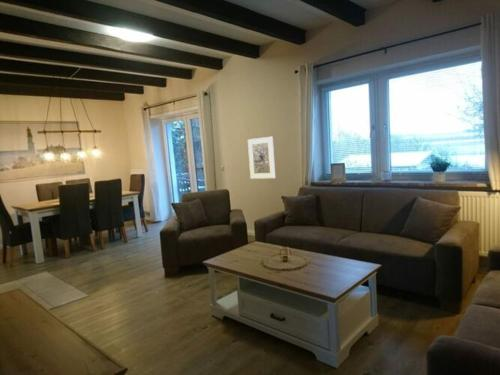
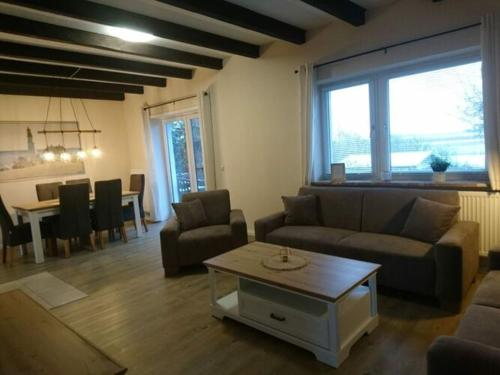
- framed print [247,136,276,180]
